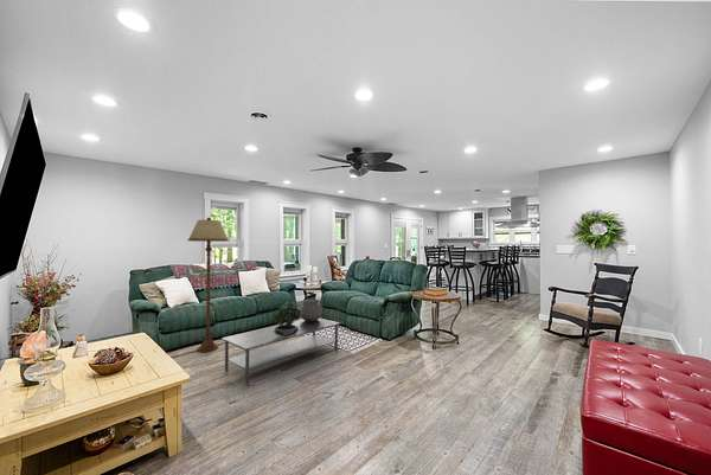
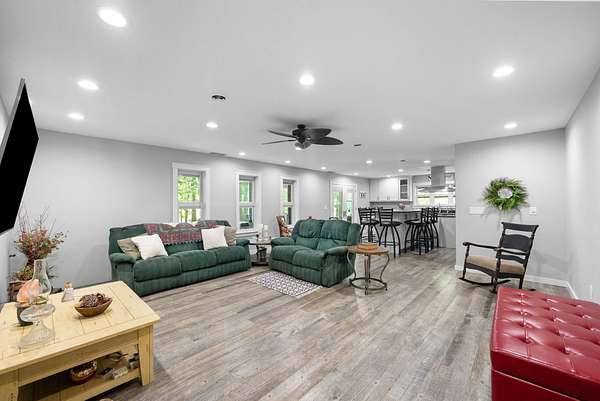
- floor lamp [186,217,230,353]
- coffee table [220,317,341,386]
- ceramic pot [299,297,324,321]
- potted plant [270,297,301,335]
